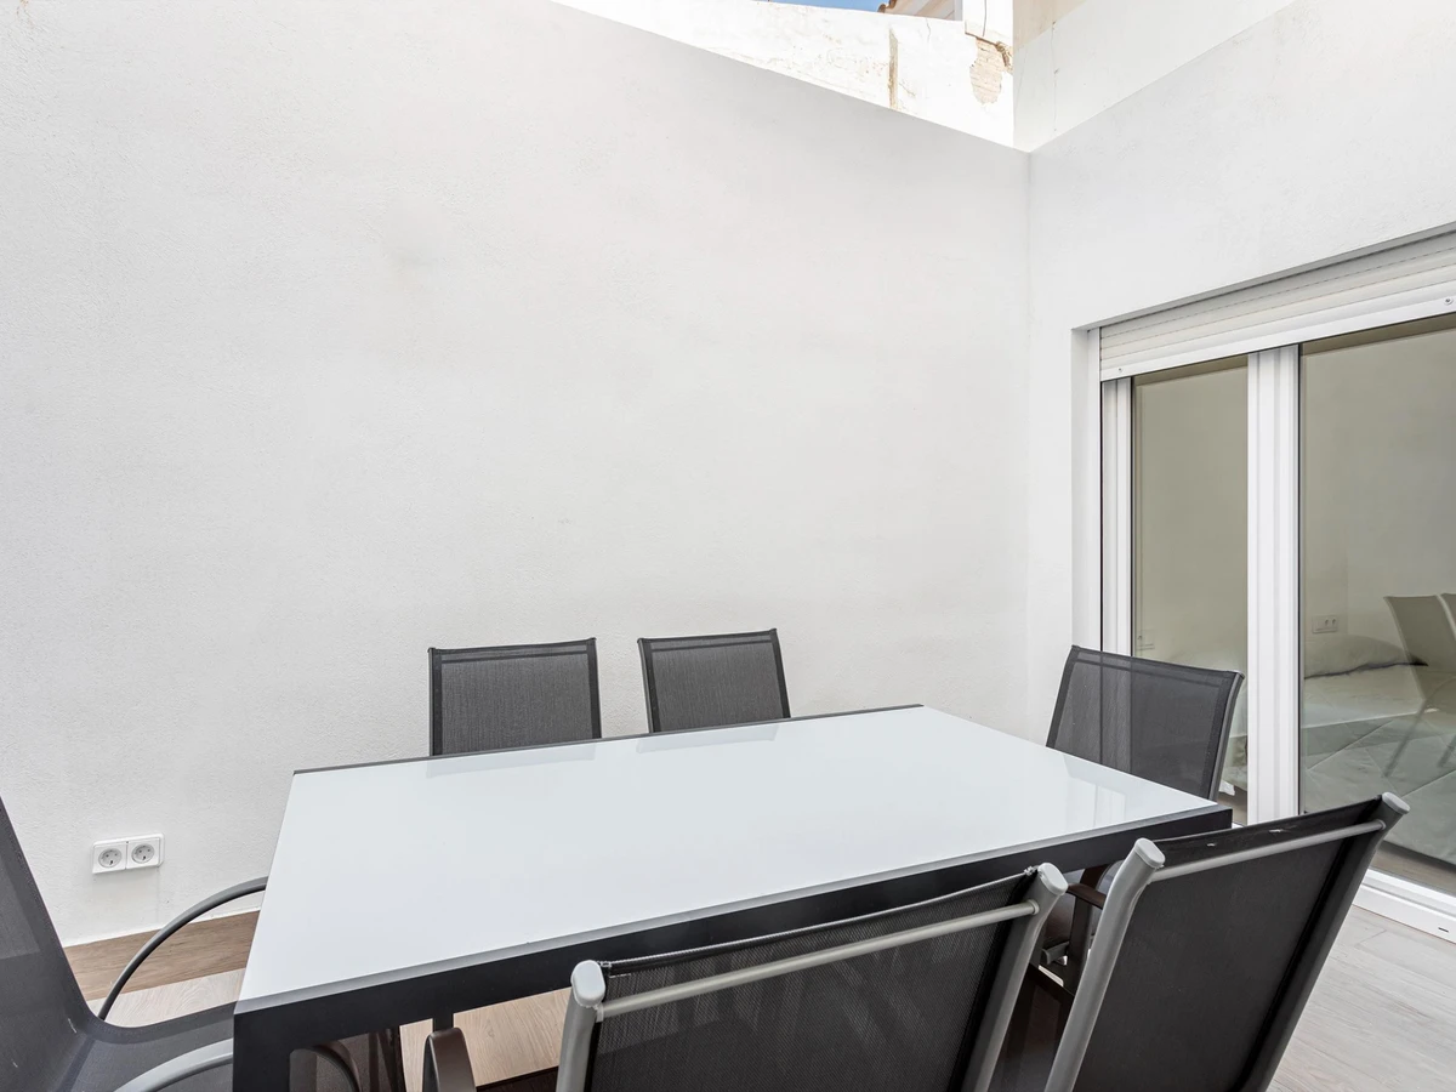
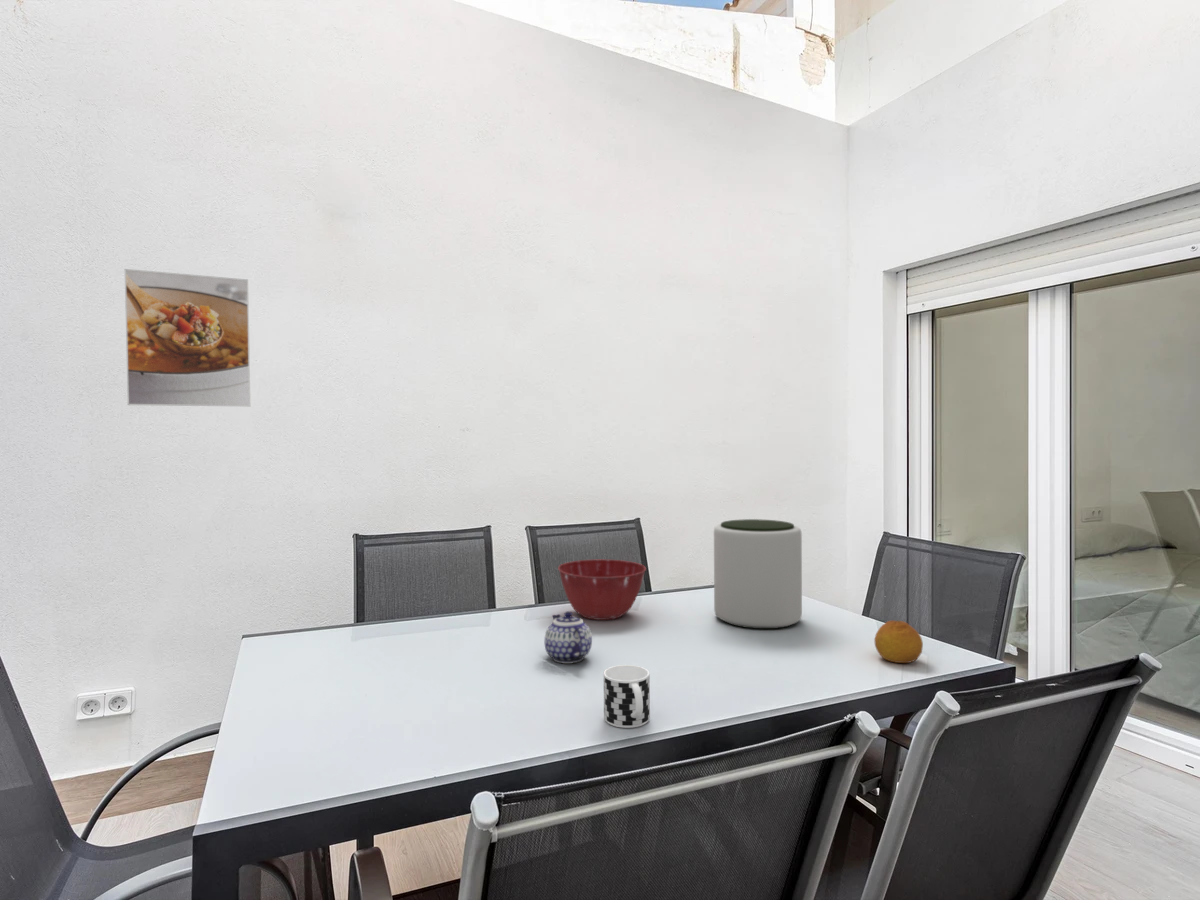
+ mixing bowl [557,559,647,621]
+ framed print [124,268,252,408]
+ teapot [544,610,593,665]
+ cup [603,664,651,729]
+ plant pot [713,518,803,630]
+ fruit [873,619,924,664]
